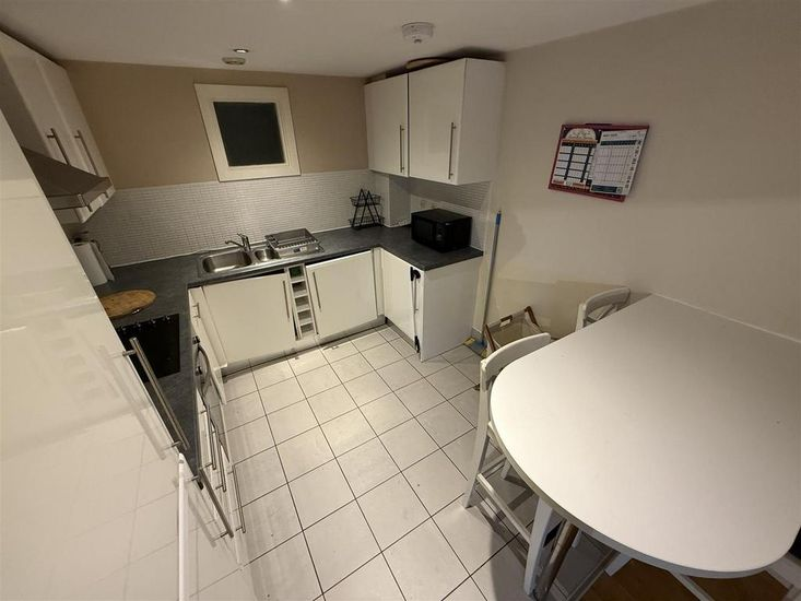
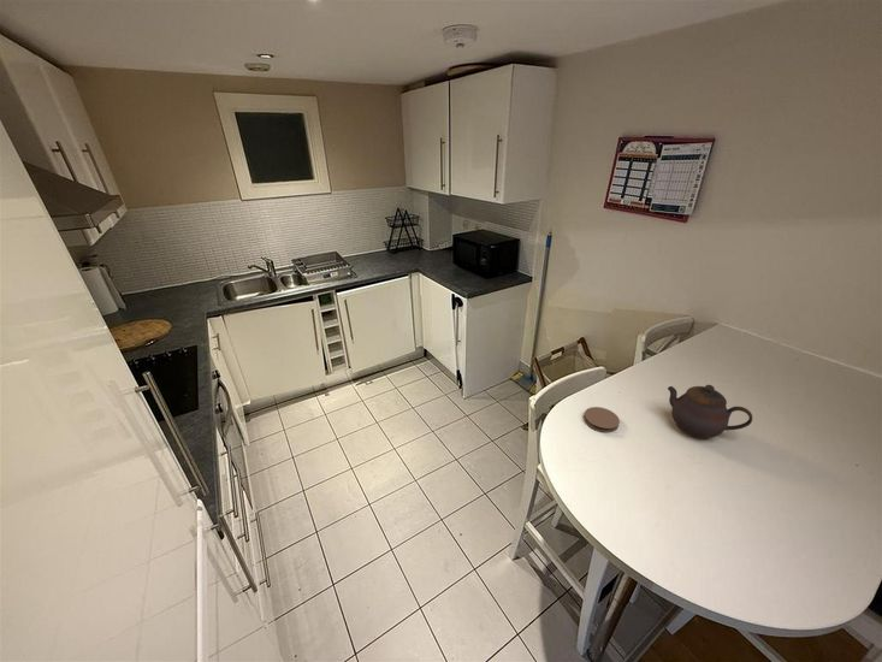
+ teapot [667,384,753,441]
+ coaster [582,406,621,433]
